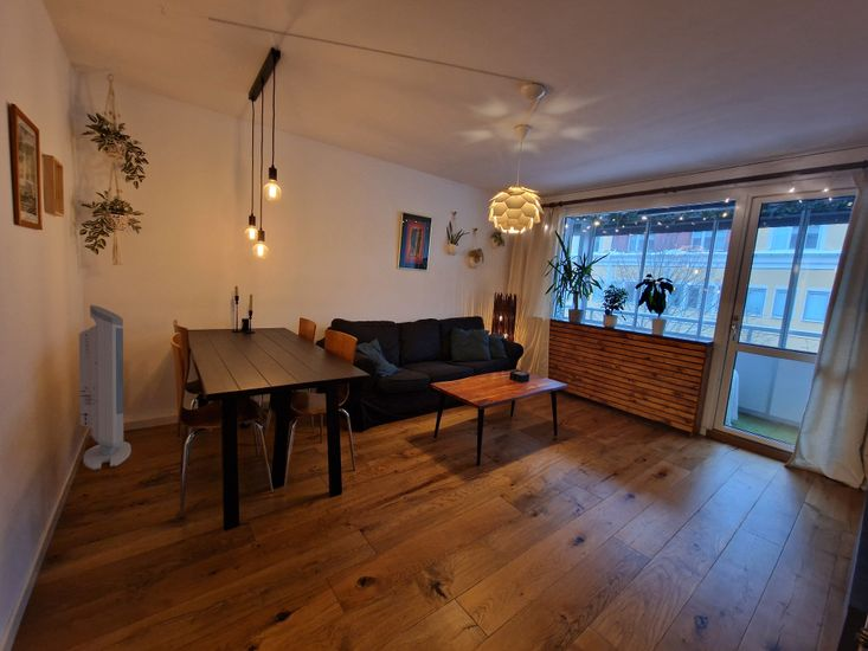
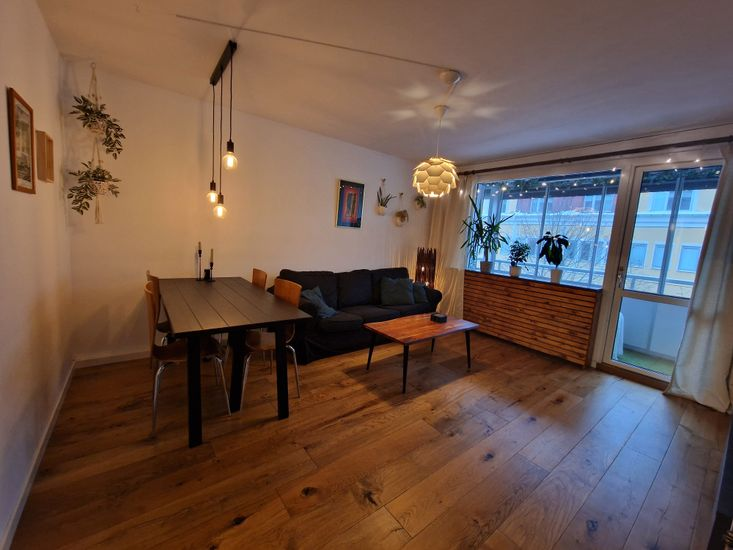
- air purifier [78,304,133,471]
